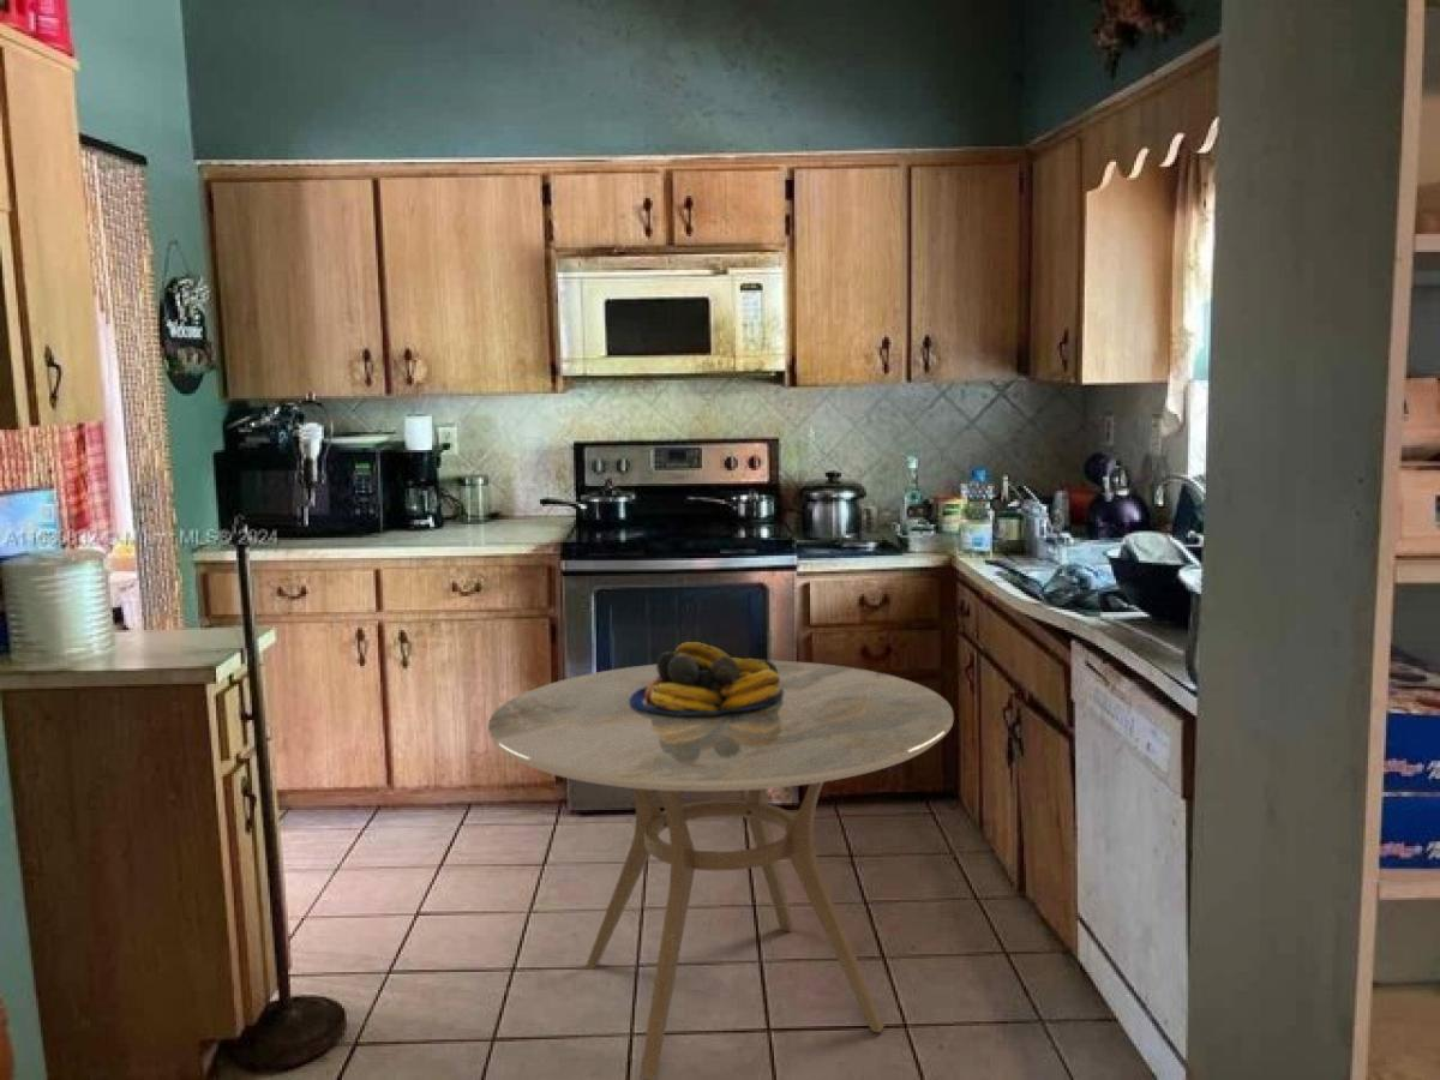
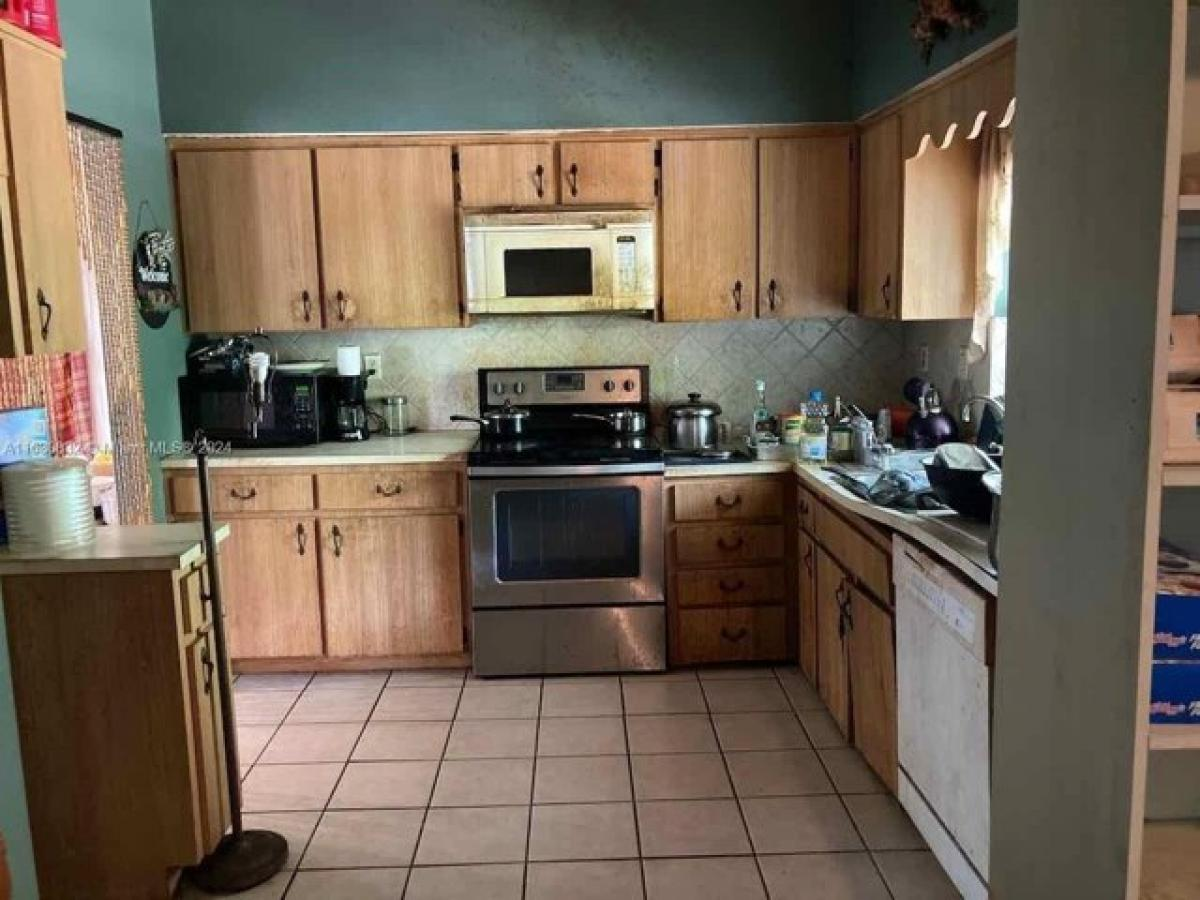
- fruit bowl [629,641,784,716]
- dining table [487,659,955,1080]
